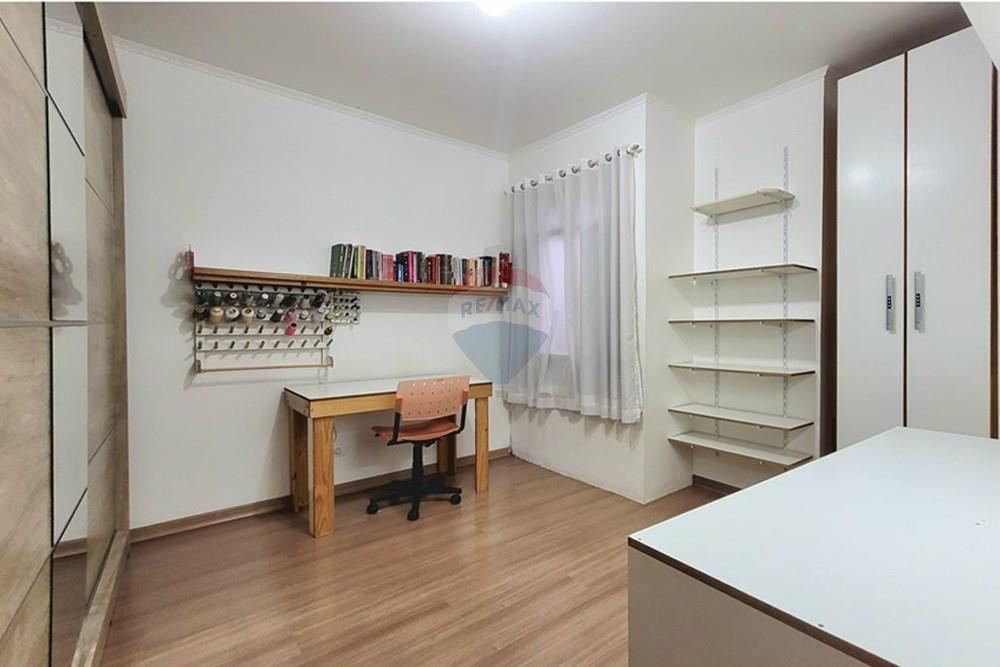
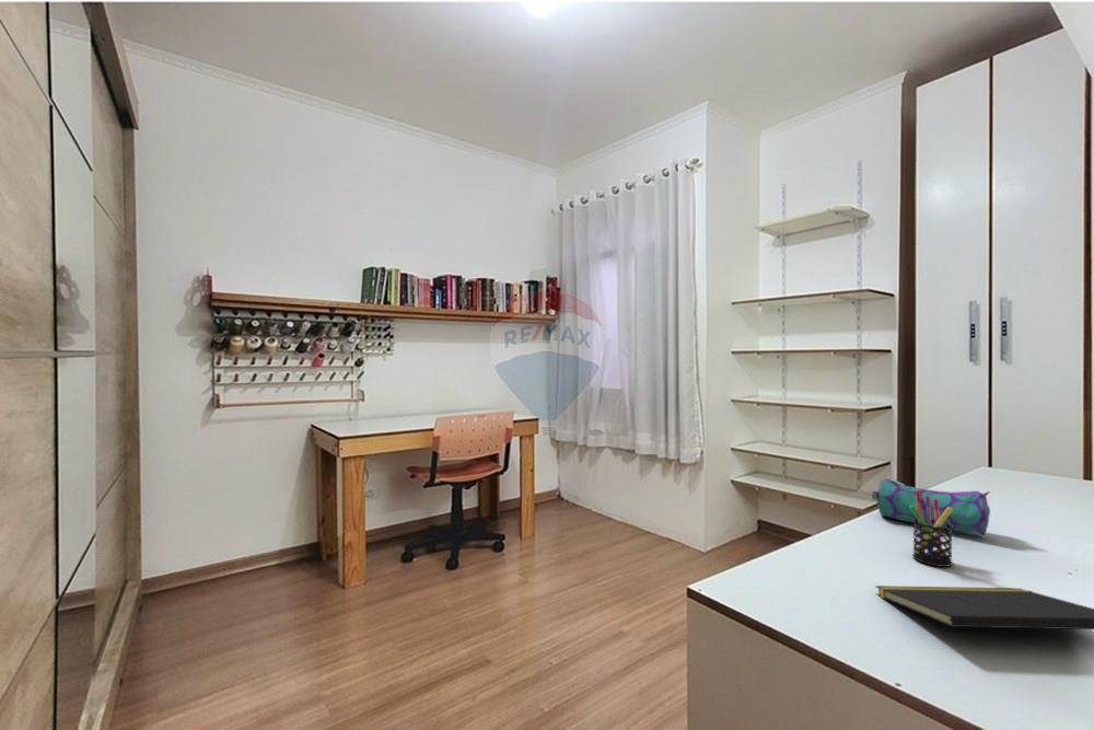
+ pen holder [909,490,954,568]
+ notepad [874,584,1094,630]
+ pencil case [871,476,991,536]
